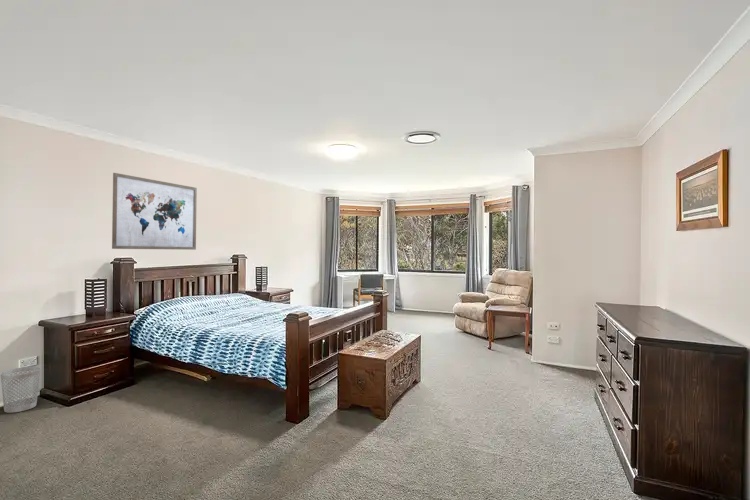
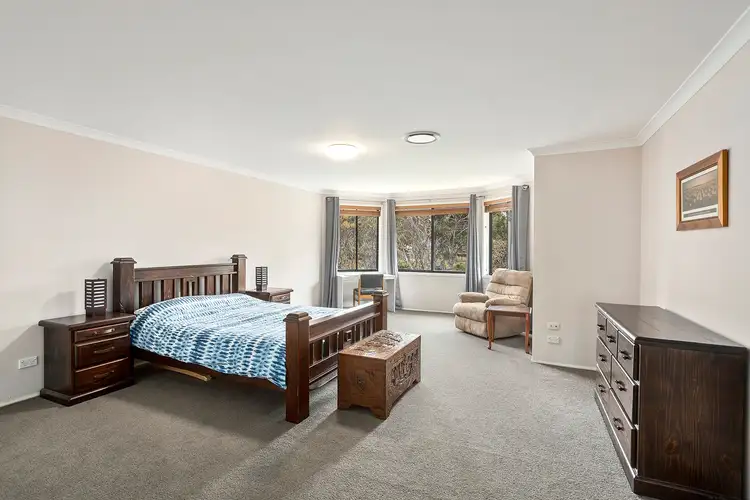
- wall art [111,172,198,251]
- wastebasket [0,366,42,414]
